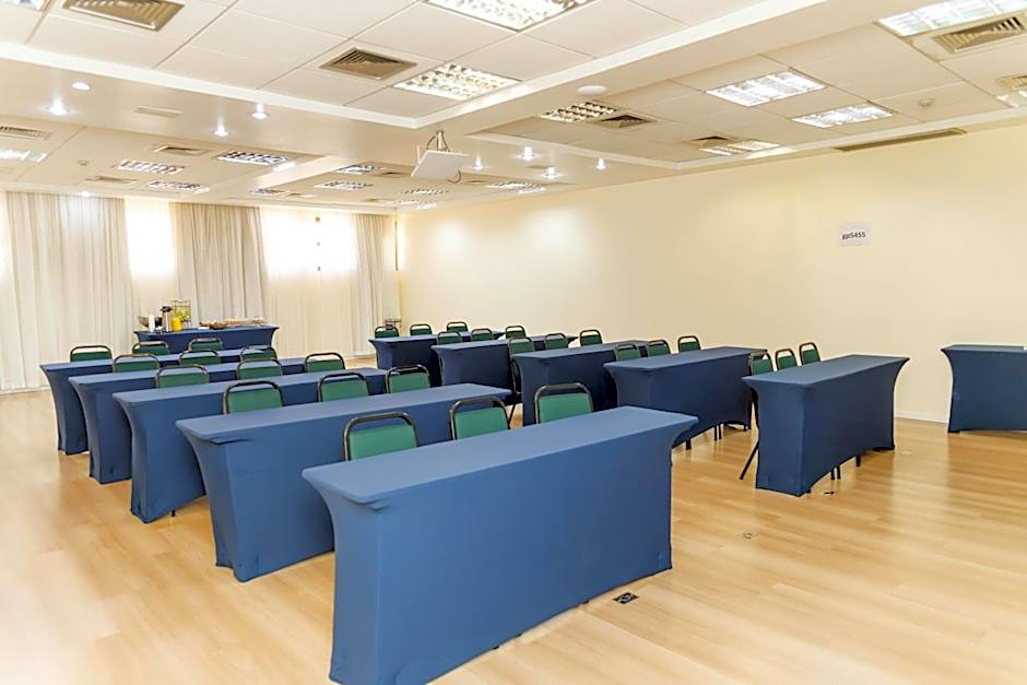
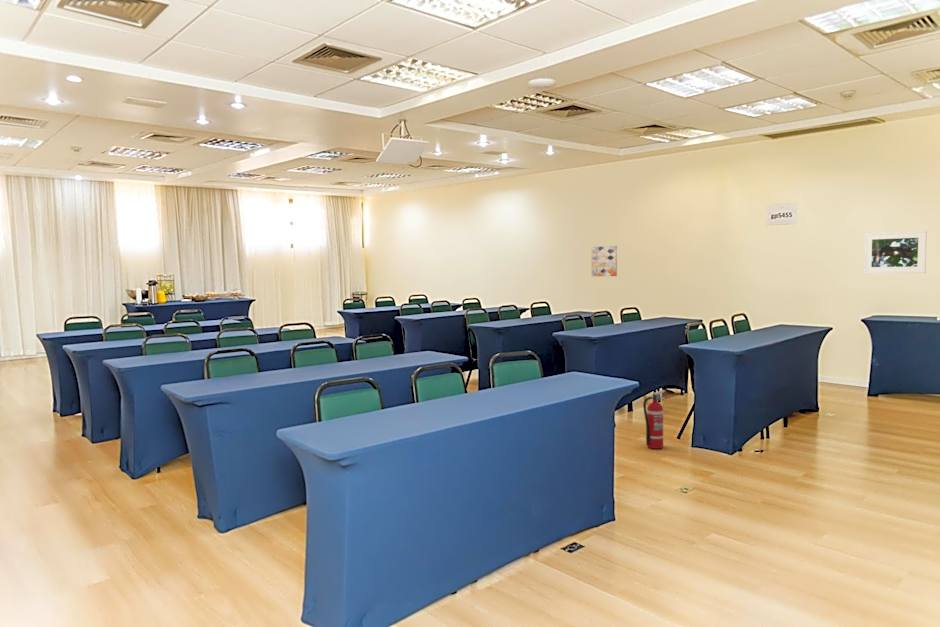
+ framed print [863,230,928,274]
+ wall art [590,245,618,277]
+ fire extinguisher [642,389,666,450]
